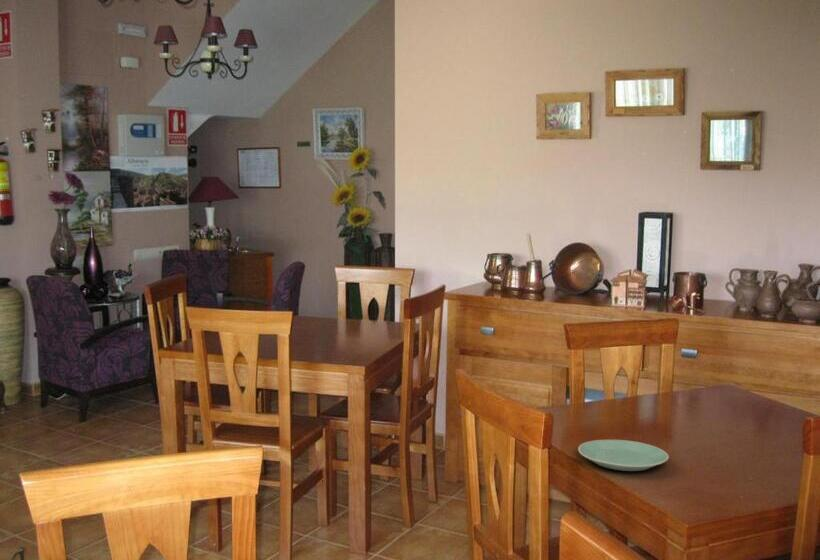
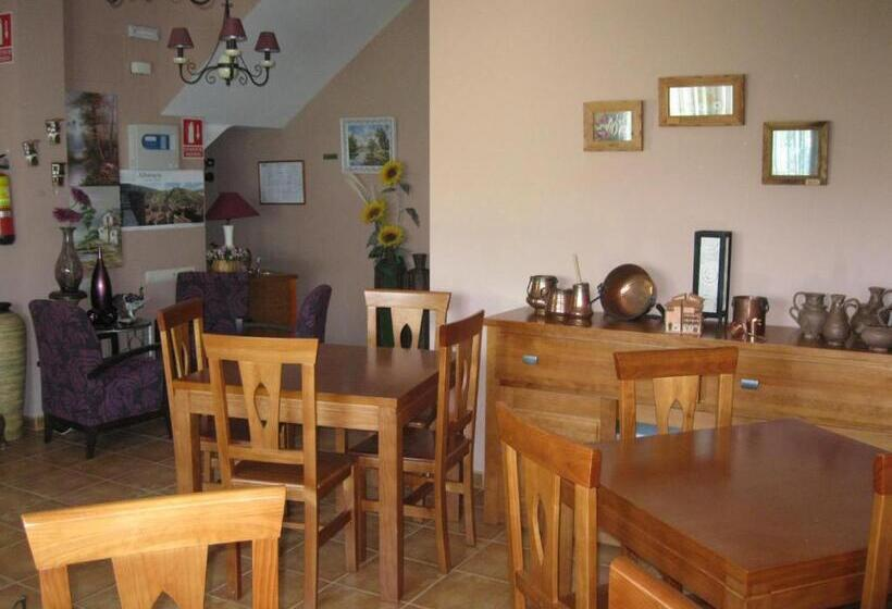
- plate [577,439,670,472]
